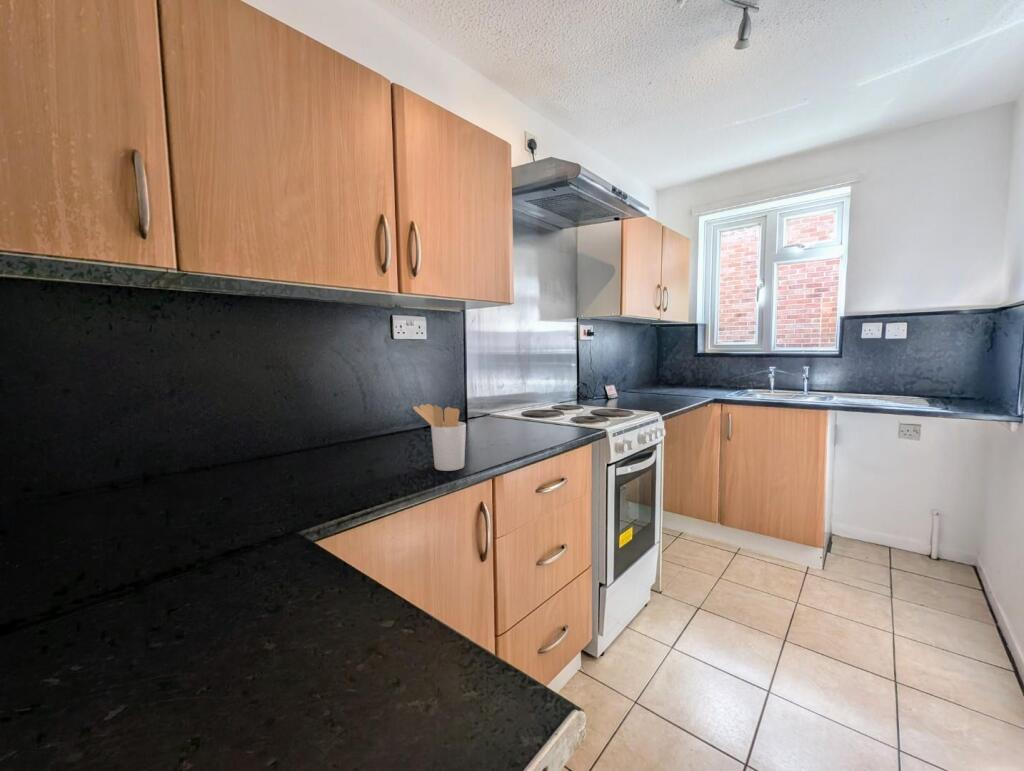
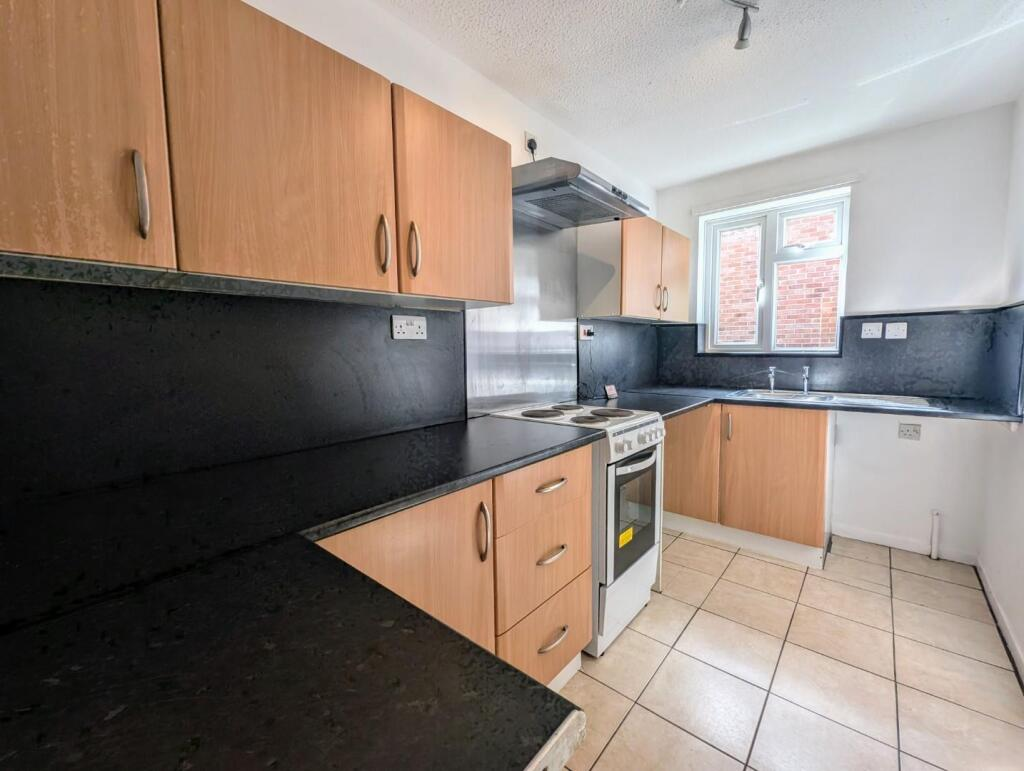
- utensil holder [412,403,467,472]
